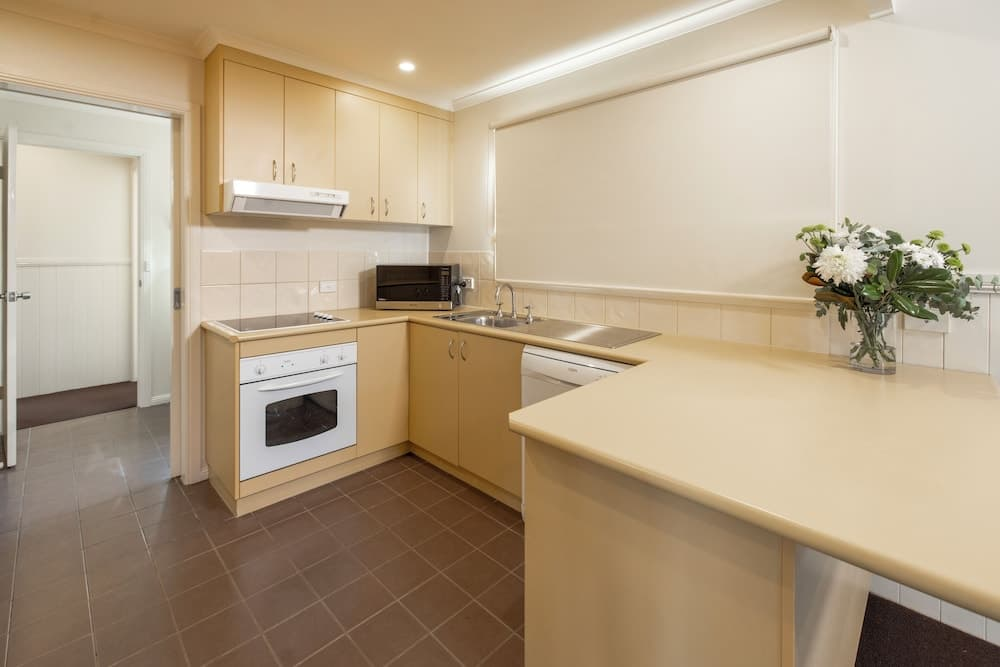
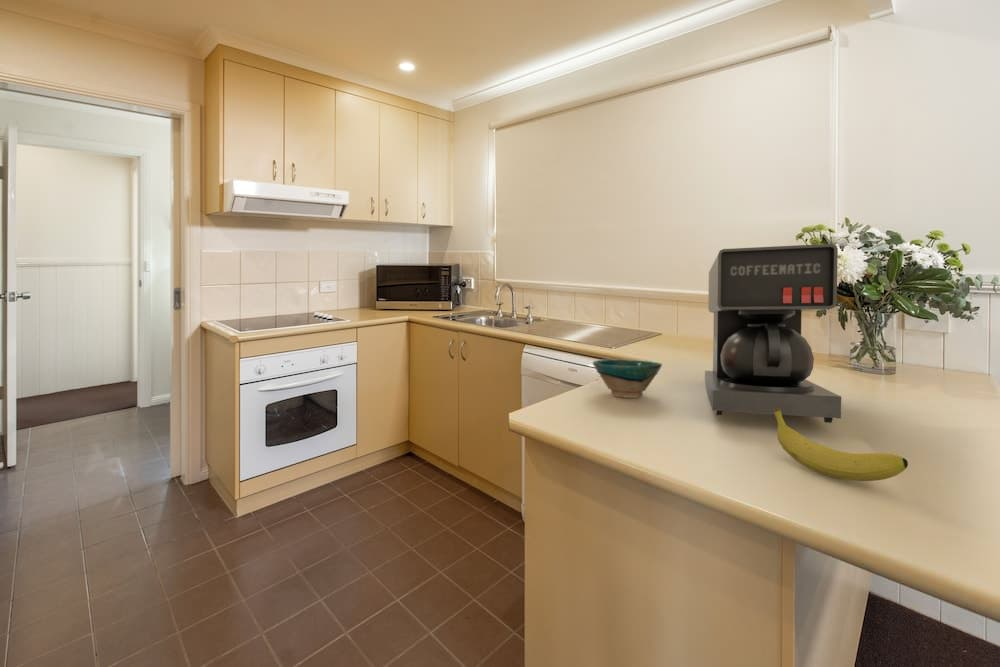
+ bowl [592,358,663,399]
+ fruit [773,408,909,482]
+ coffee maker [704,243,842,424]
